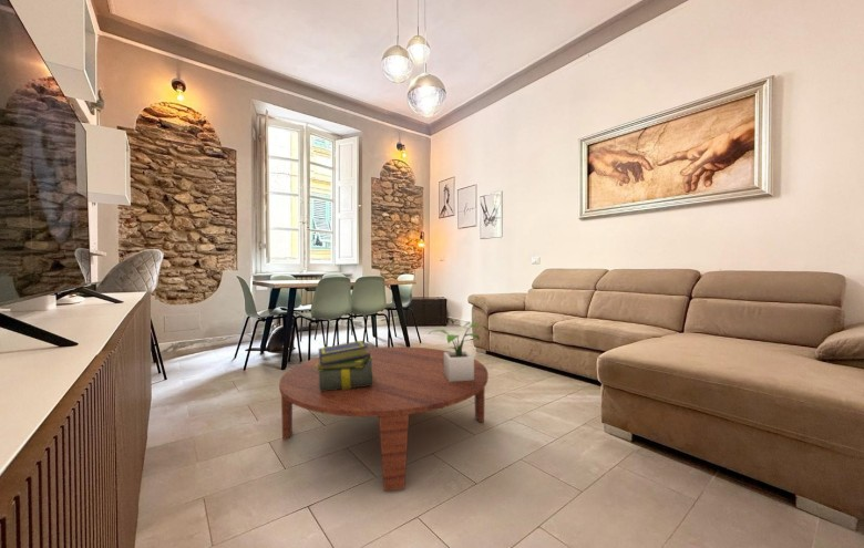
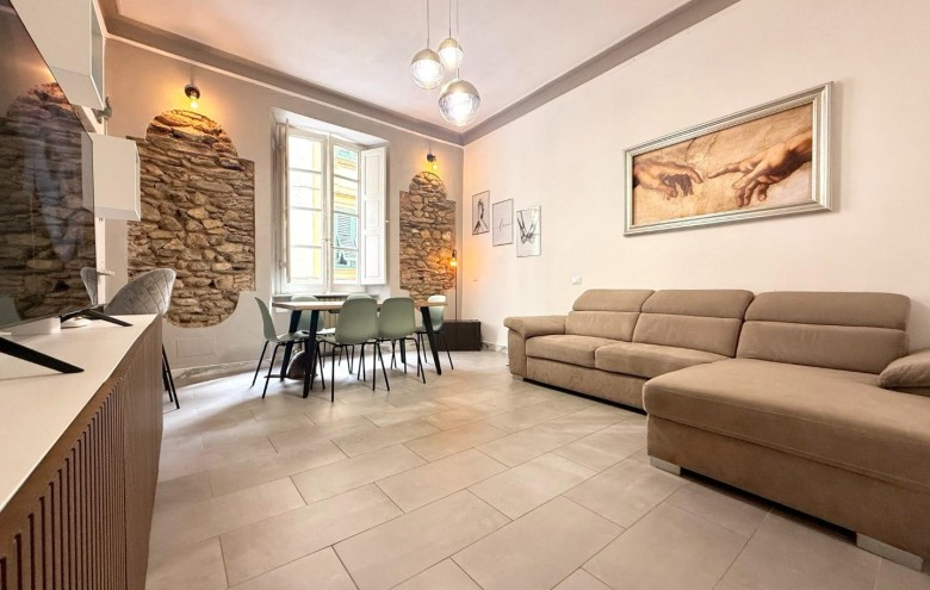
- stack of books [316,340,373,391]
- coffee table [278,345,490,493]
- potted plant [428,322,488,382]
